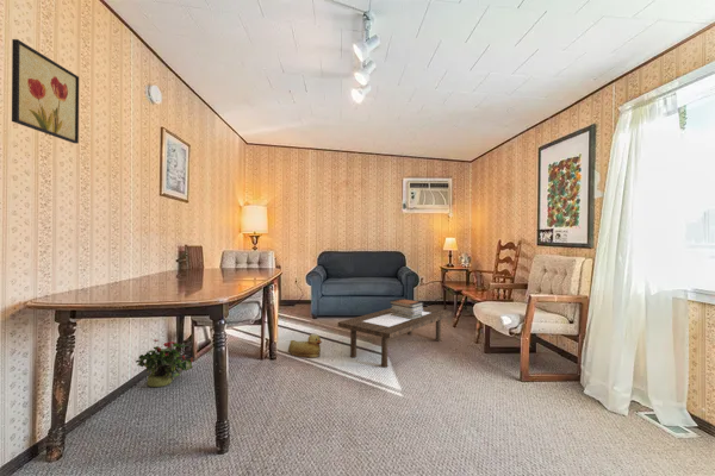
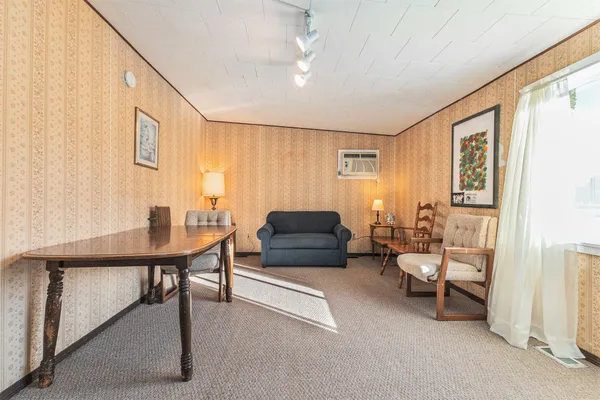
- wall art [11,38,80,145]
- rubber duck [287,332,323,359]
- coffee table [336,306,453,368]
- book stack [390,298,424,319]
- potted plant [135,338,194,388]
